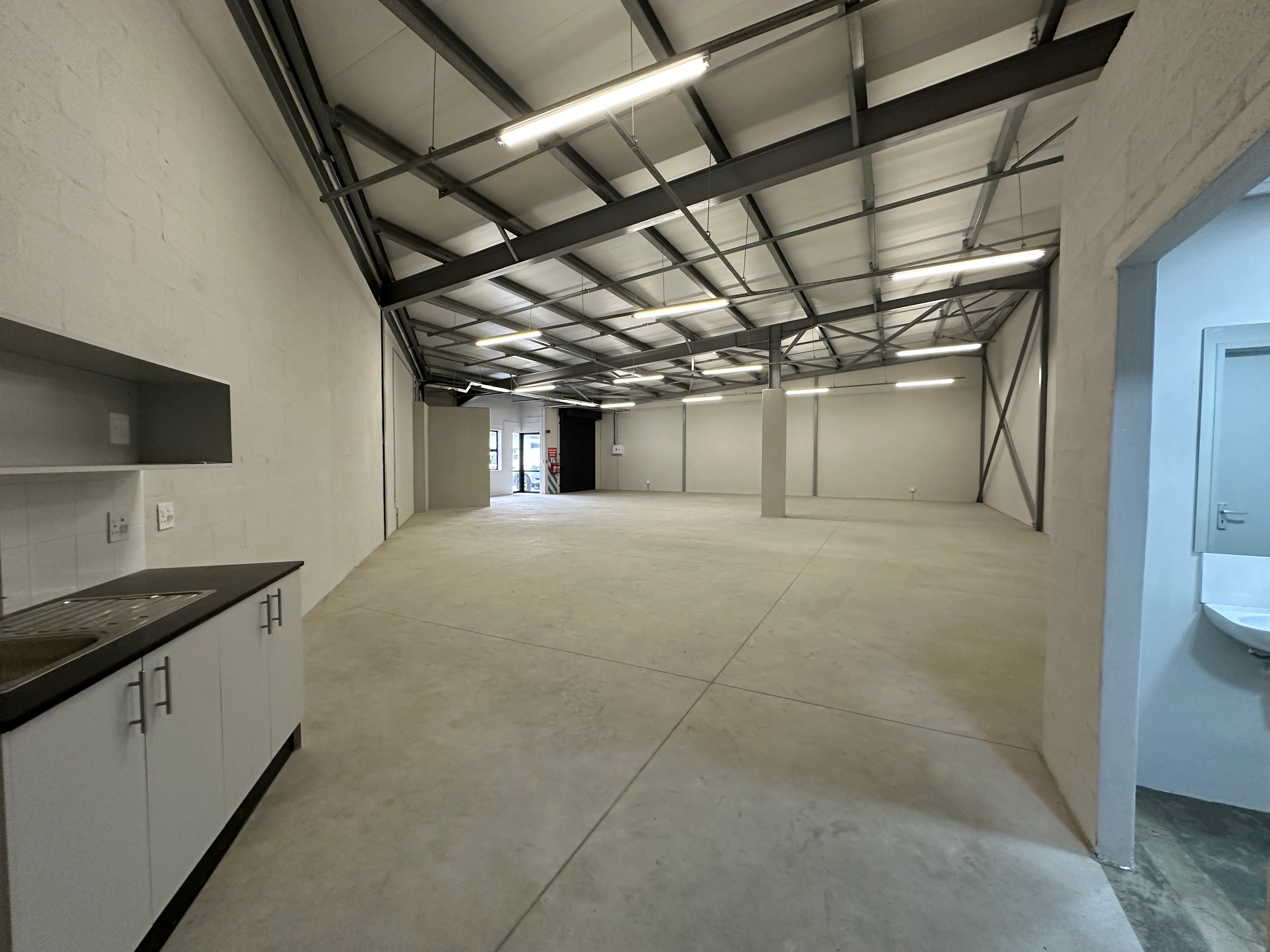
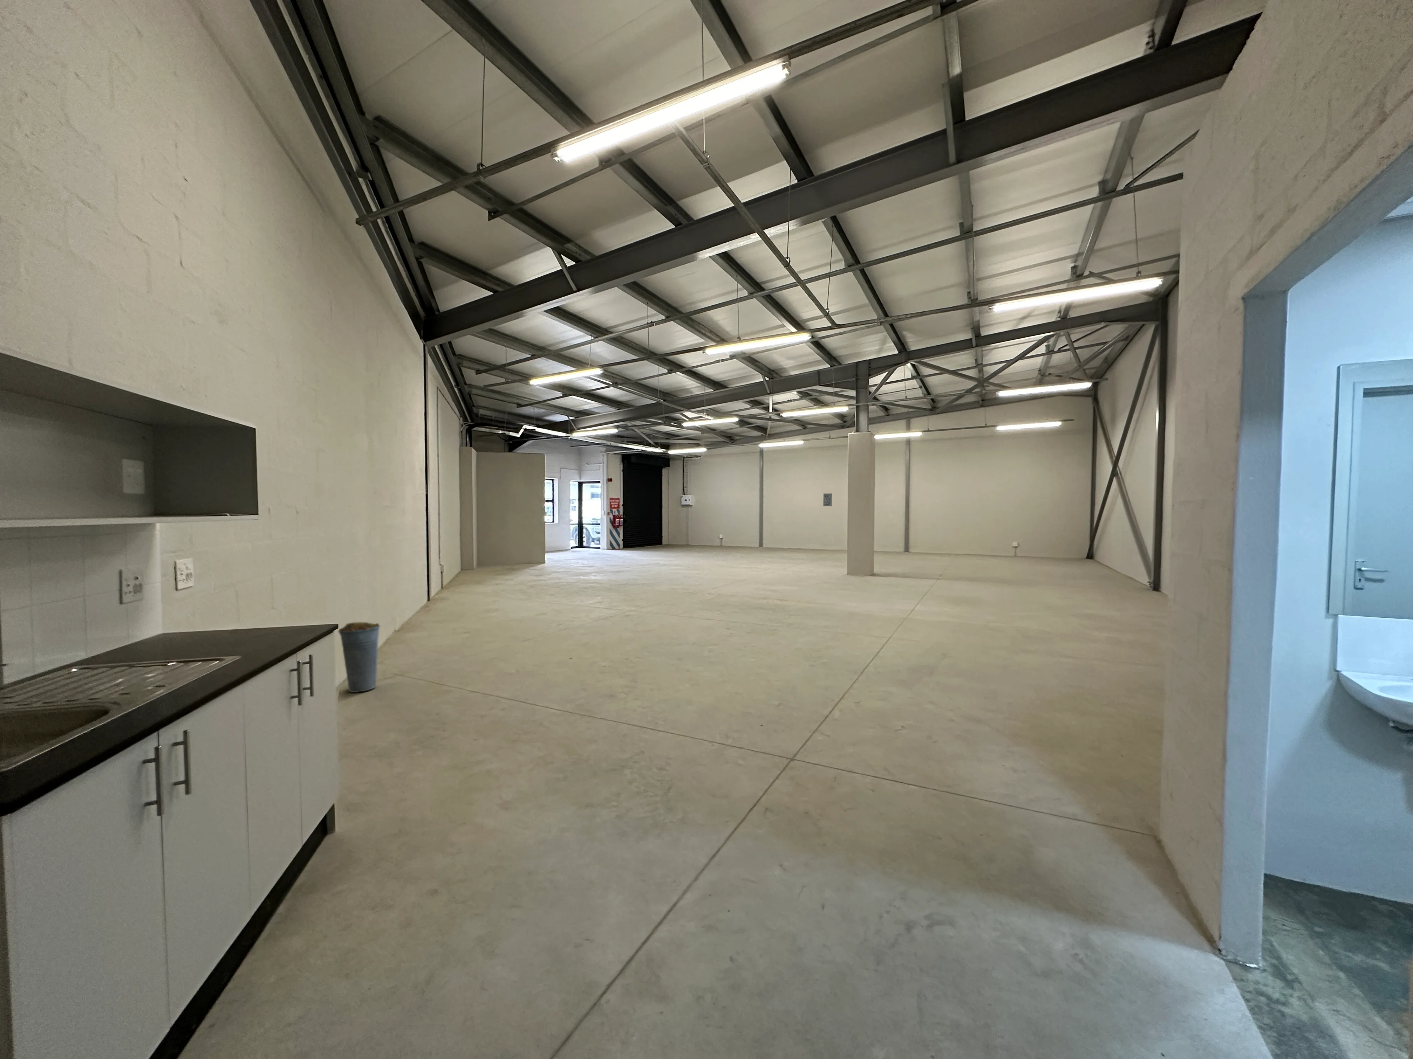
+ wall art [823,493,832,506]
+ bucket [338,622,381,692]
